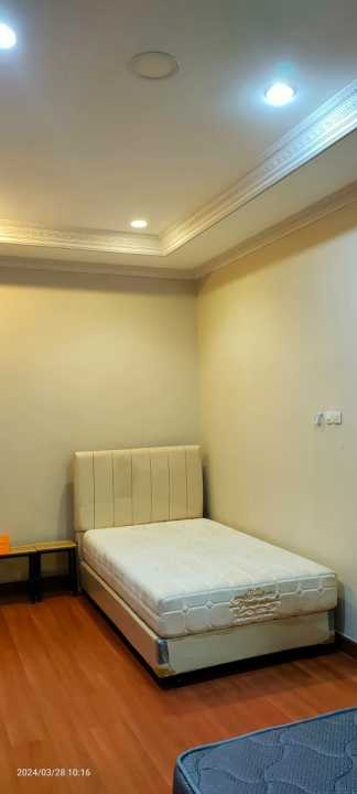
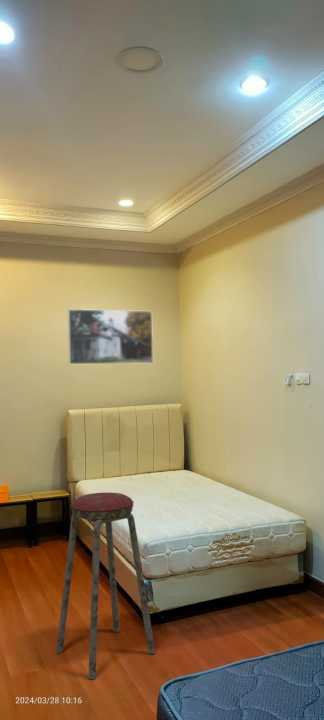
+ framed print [67,308,154,365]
+ music stool [55,492,156,680]
